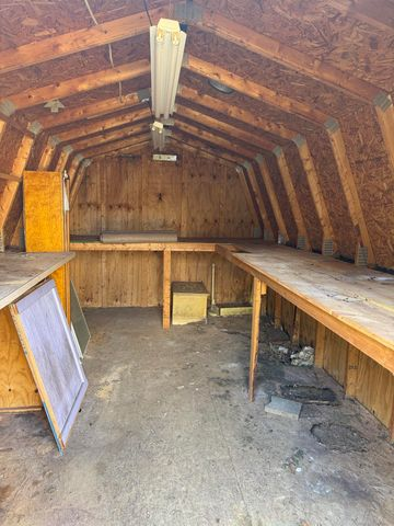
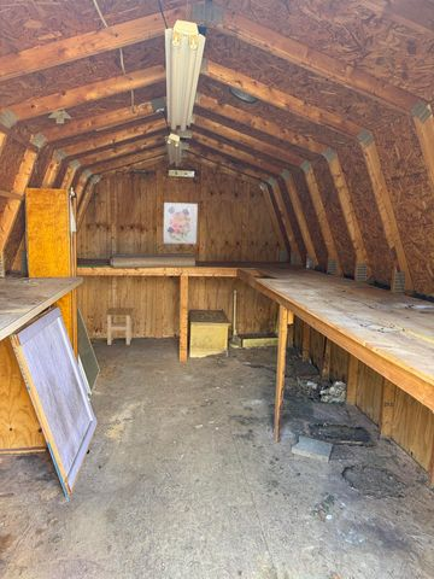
+ wall art [163,201,199,245]
+ stool [105,306,134,346]
